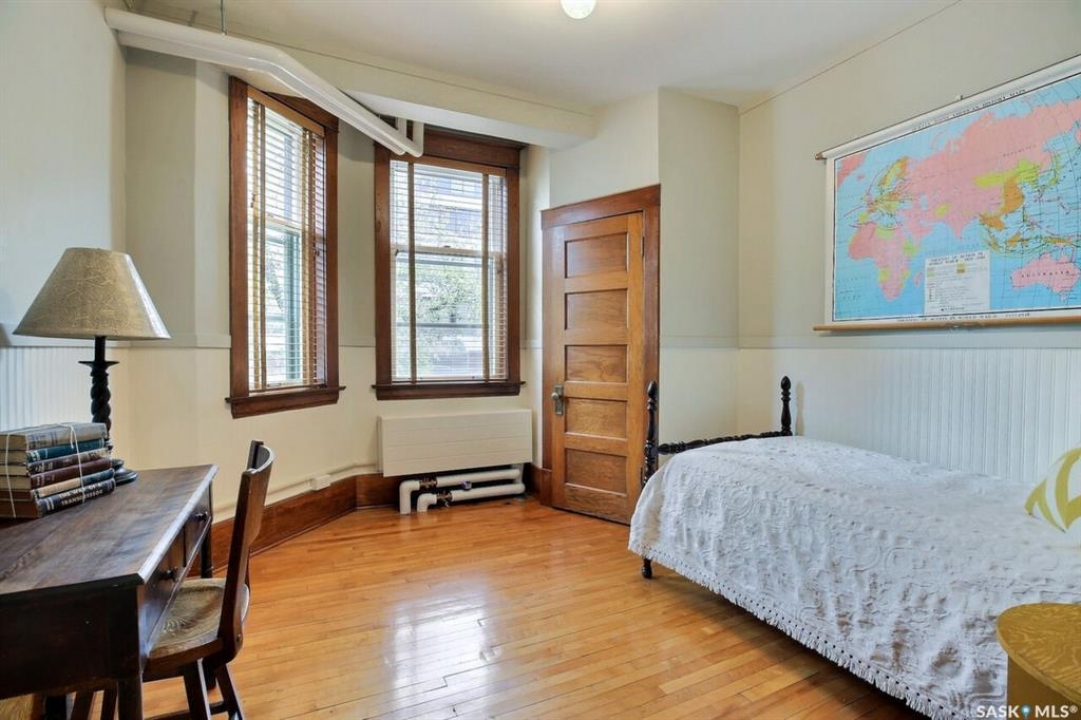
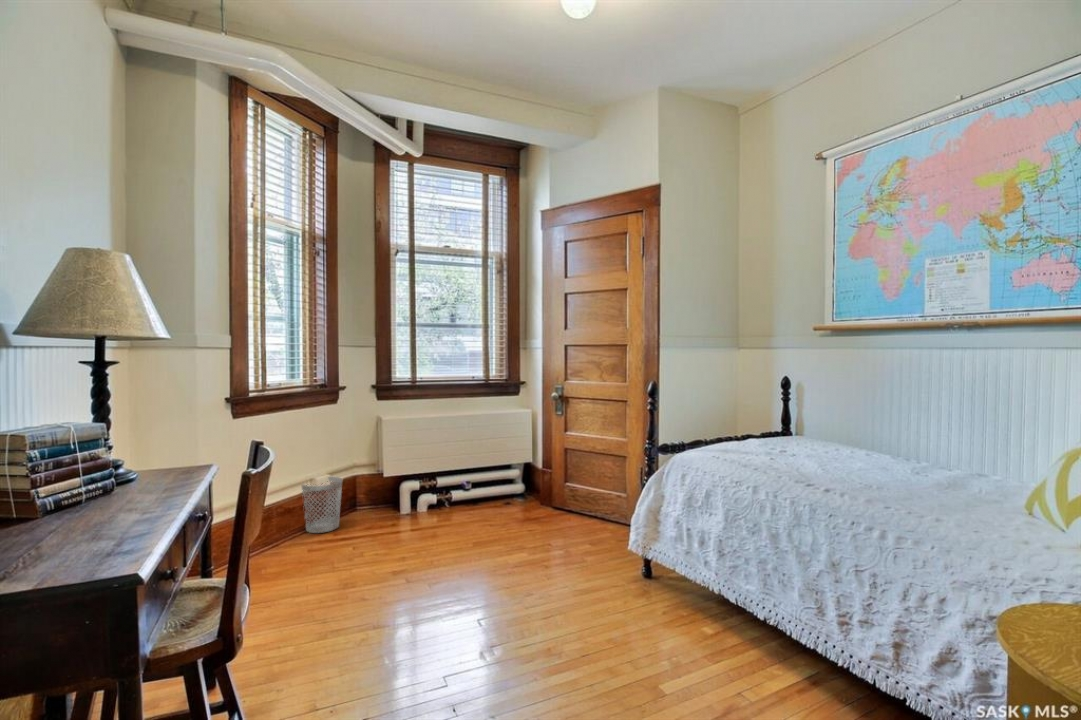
+ wastebasket [300,476,343,534]
